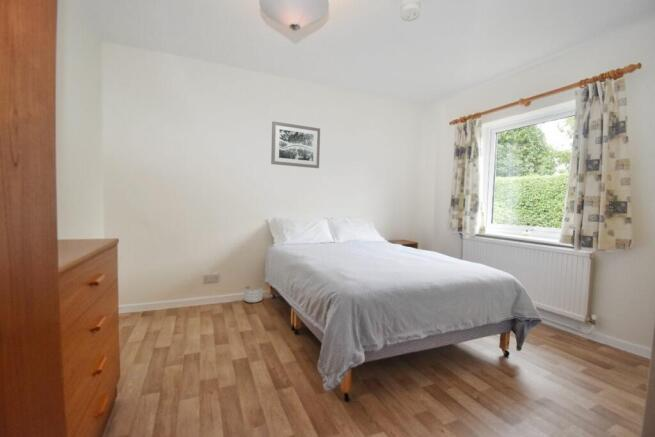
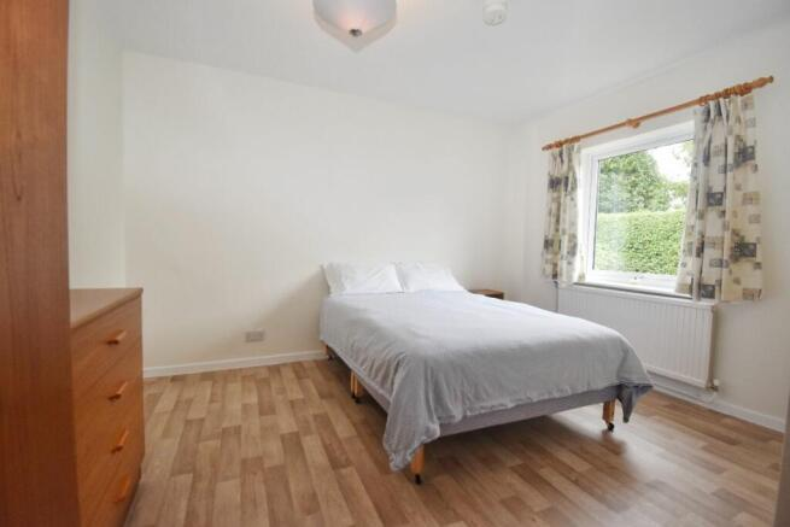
- planter [243,284,264,304]
- wall art [270,121,321,169]
